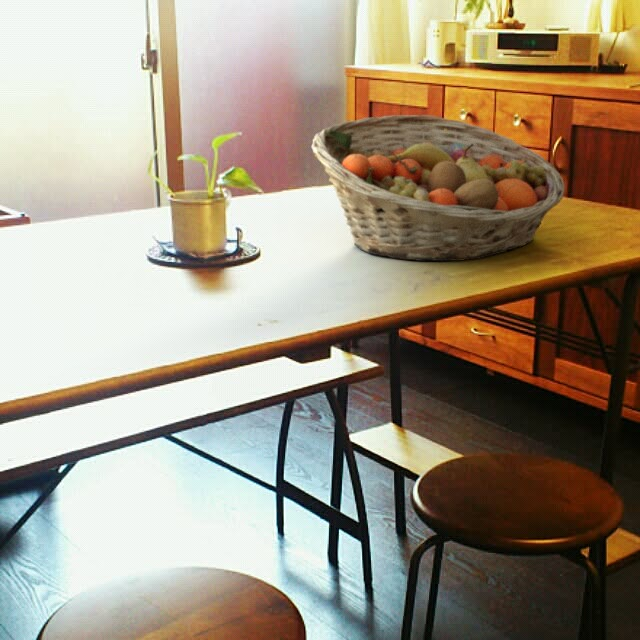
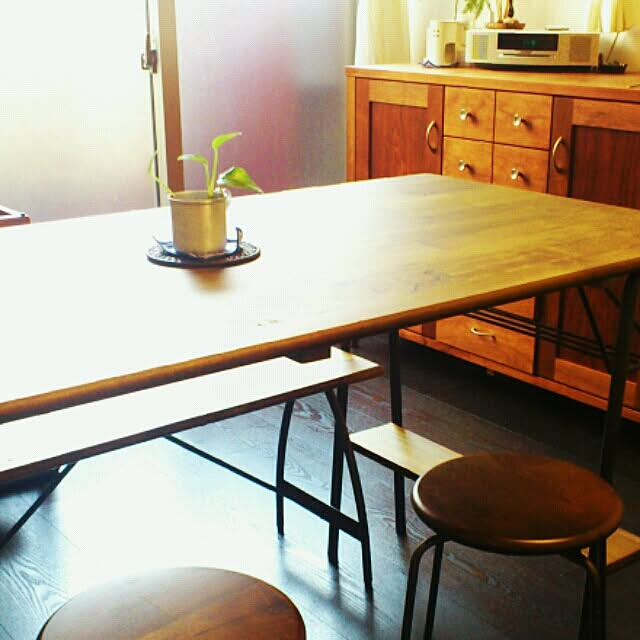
- fruit basket [311,114,566,262]
